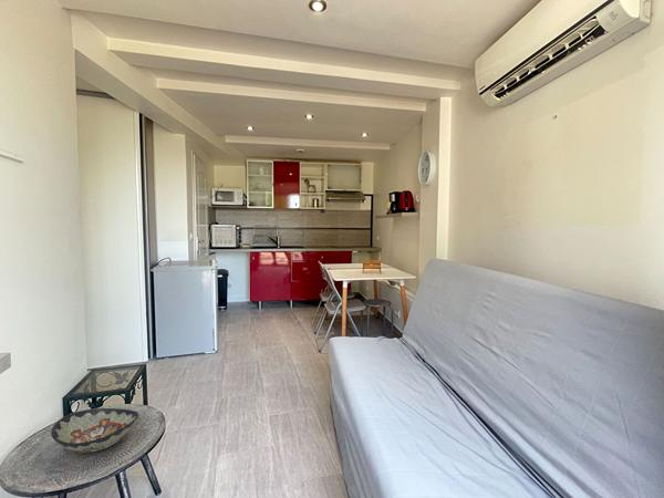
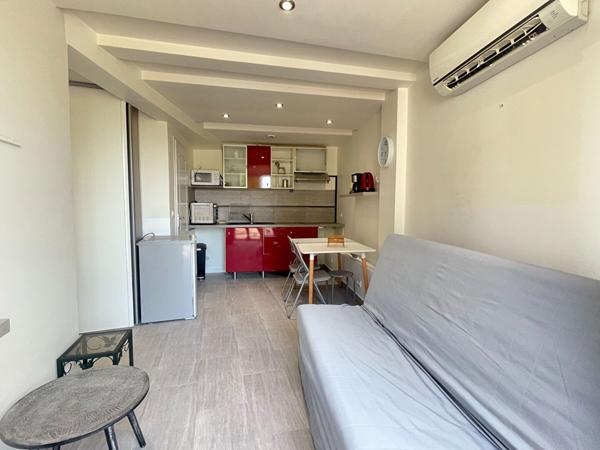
- decorative bowl [50,407,139,454]
